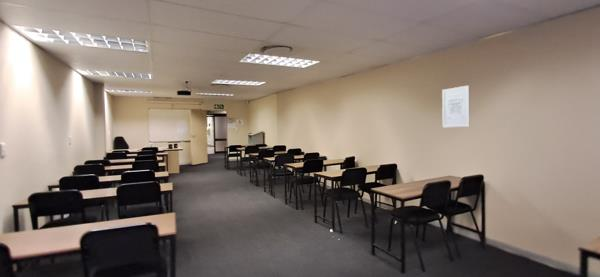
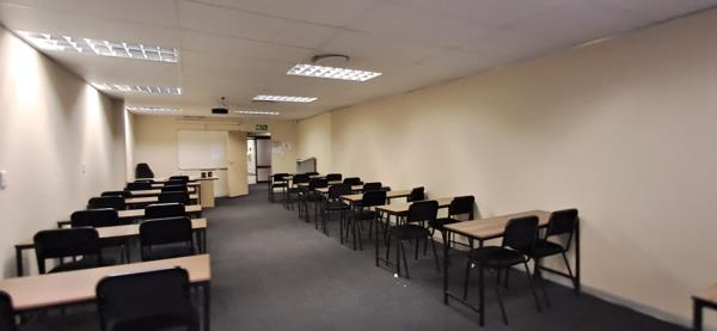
- wall art [441,84,471,128]
